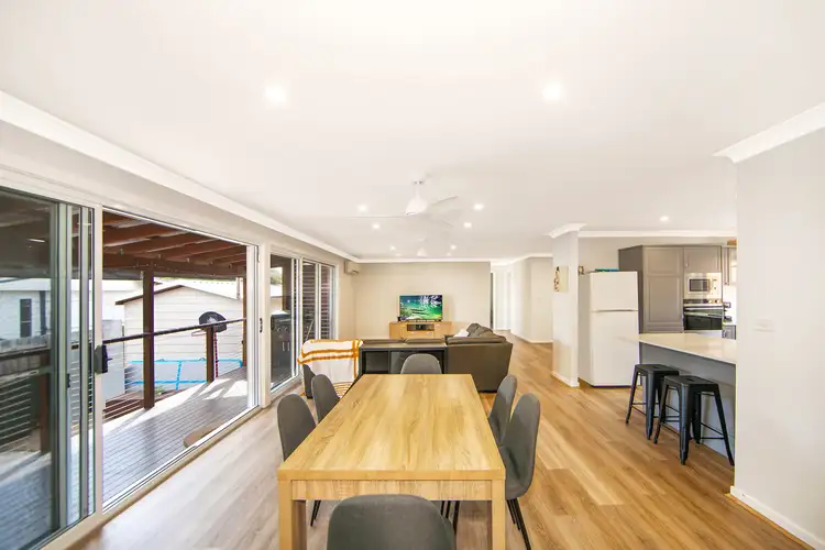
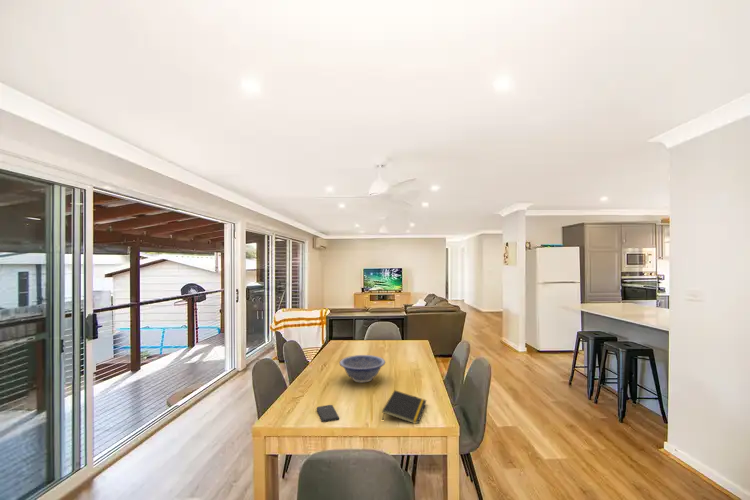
+ smartphone [316,404,340,423]
+ decorative bowl [338,354,386,383]
+ notepad [381,389,427,425]
